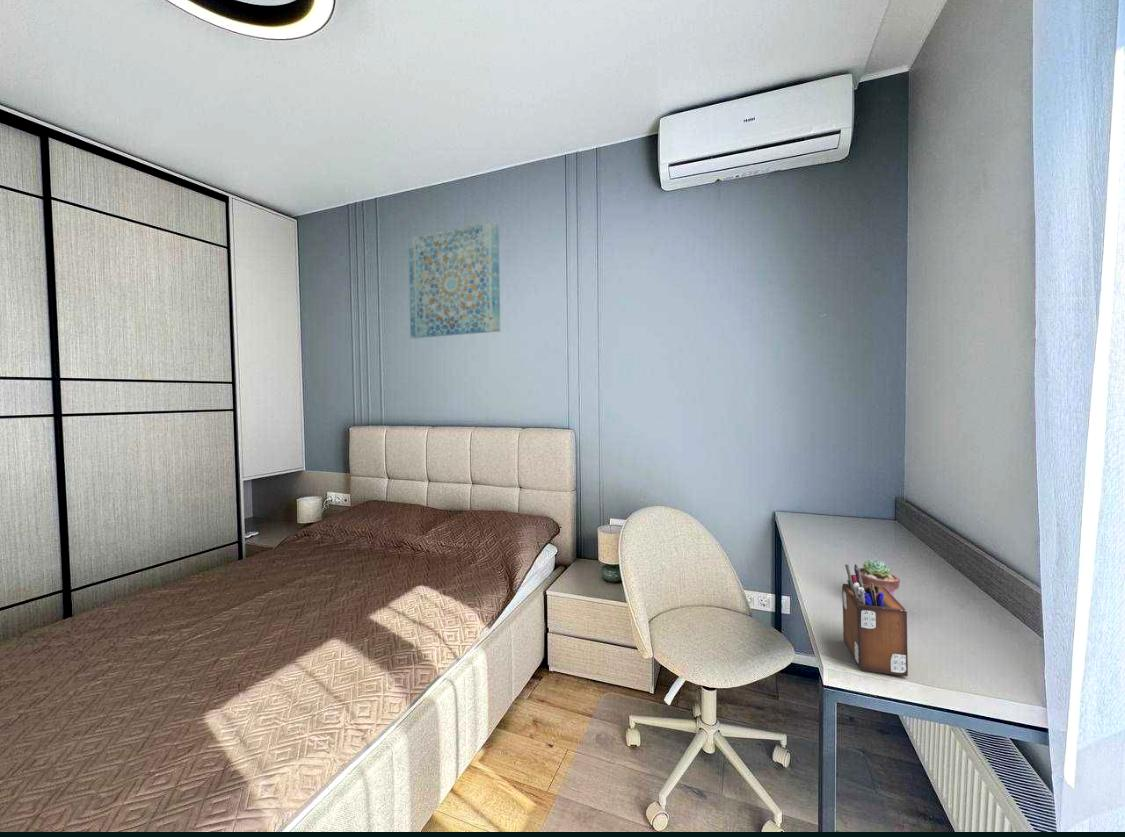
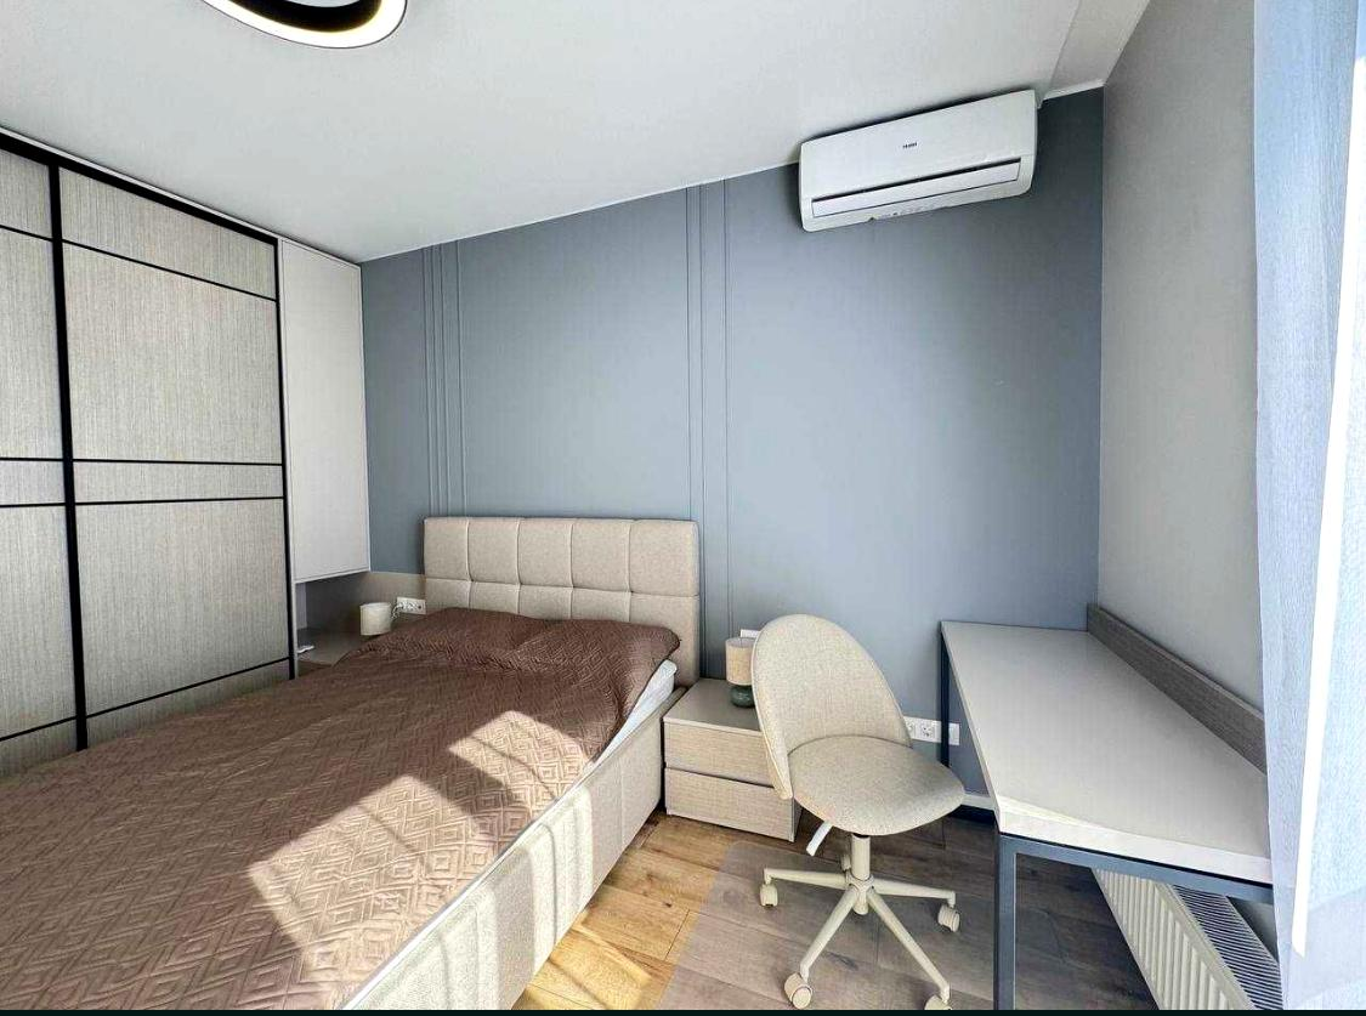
- wall art [408,221,501,339]
- potted succulent [859,558,901,597]
- desk organizer [841,563,909,677]
